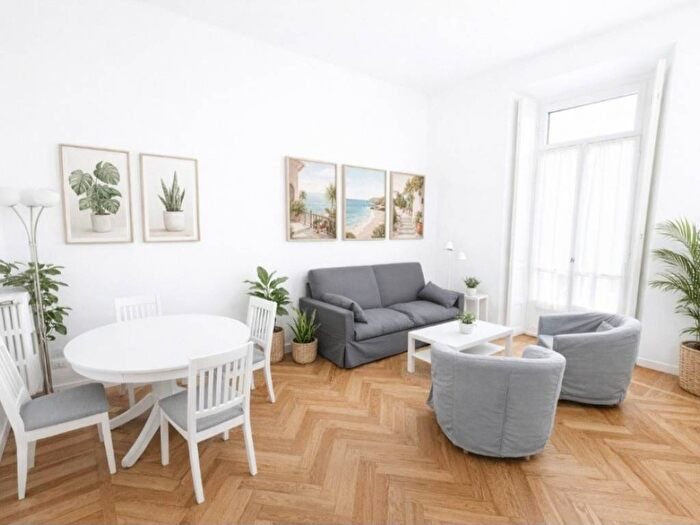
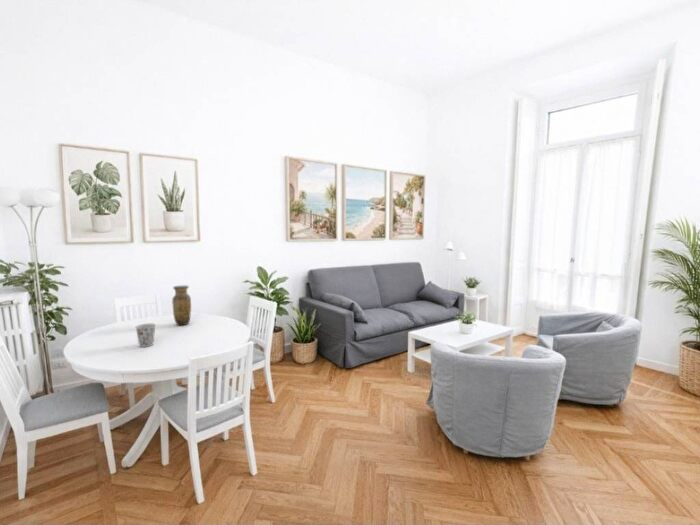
+ vase [171,285,192,326]
+ cup [135,323,157,348]
